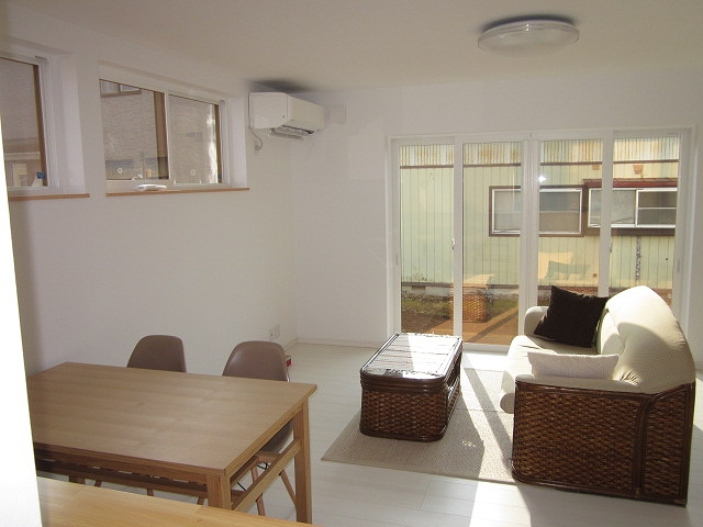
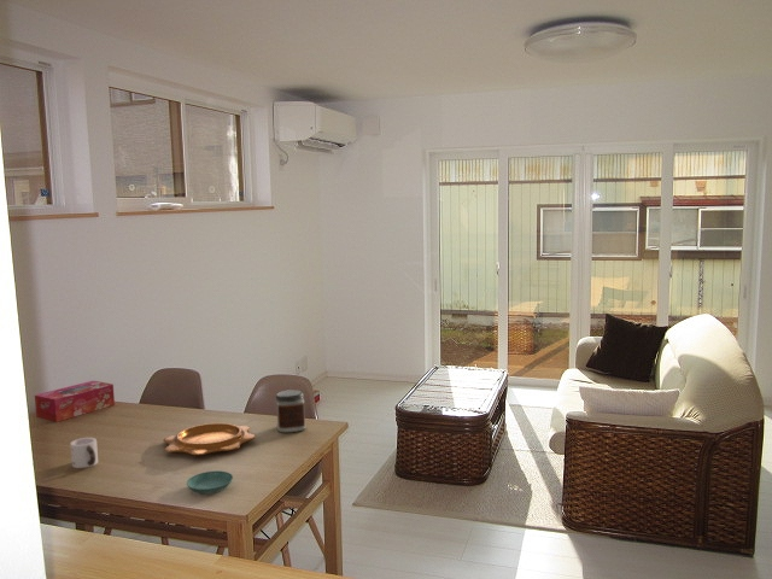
+ mug [69,437,99,469]
+ saucer [186,470,234,495]
+ decorative bowl [163,422,257,456]
+ tissue box [34,380,116,423]
+ jar [275,388,308,434]
